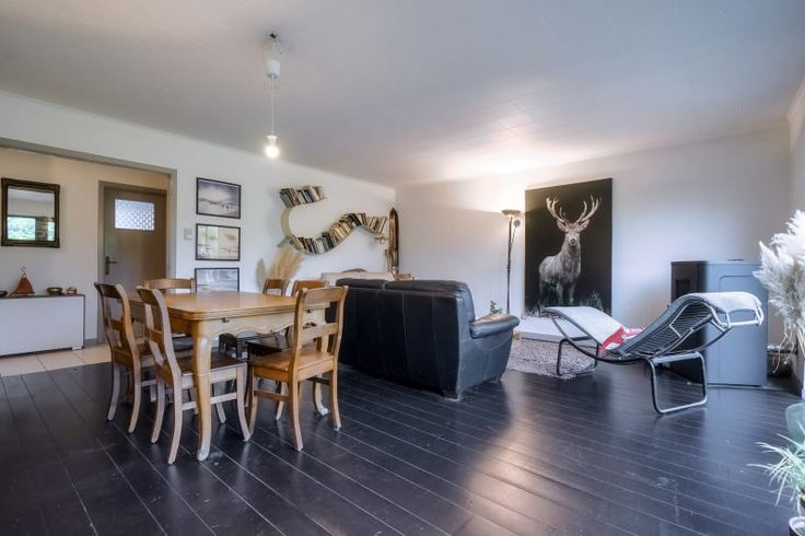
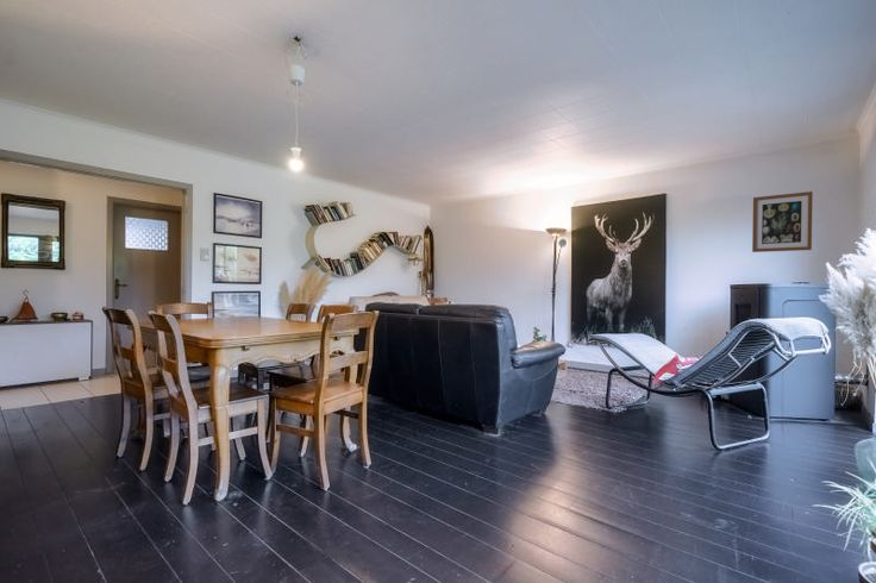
+ wall art [751,190,814,253]
